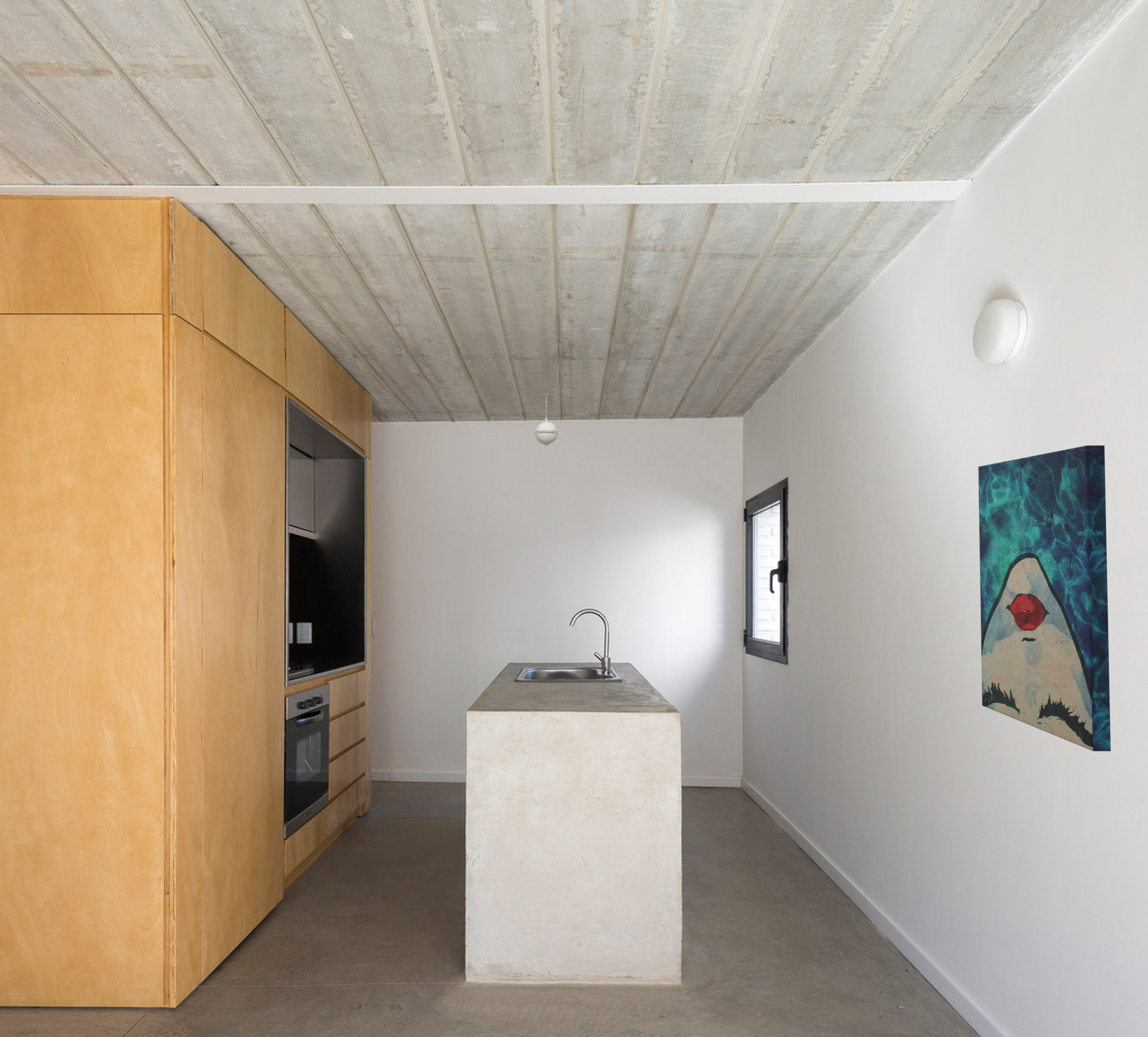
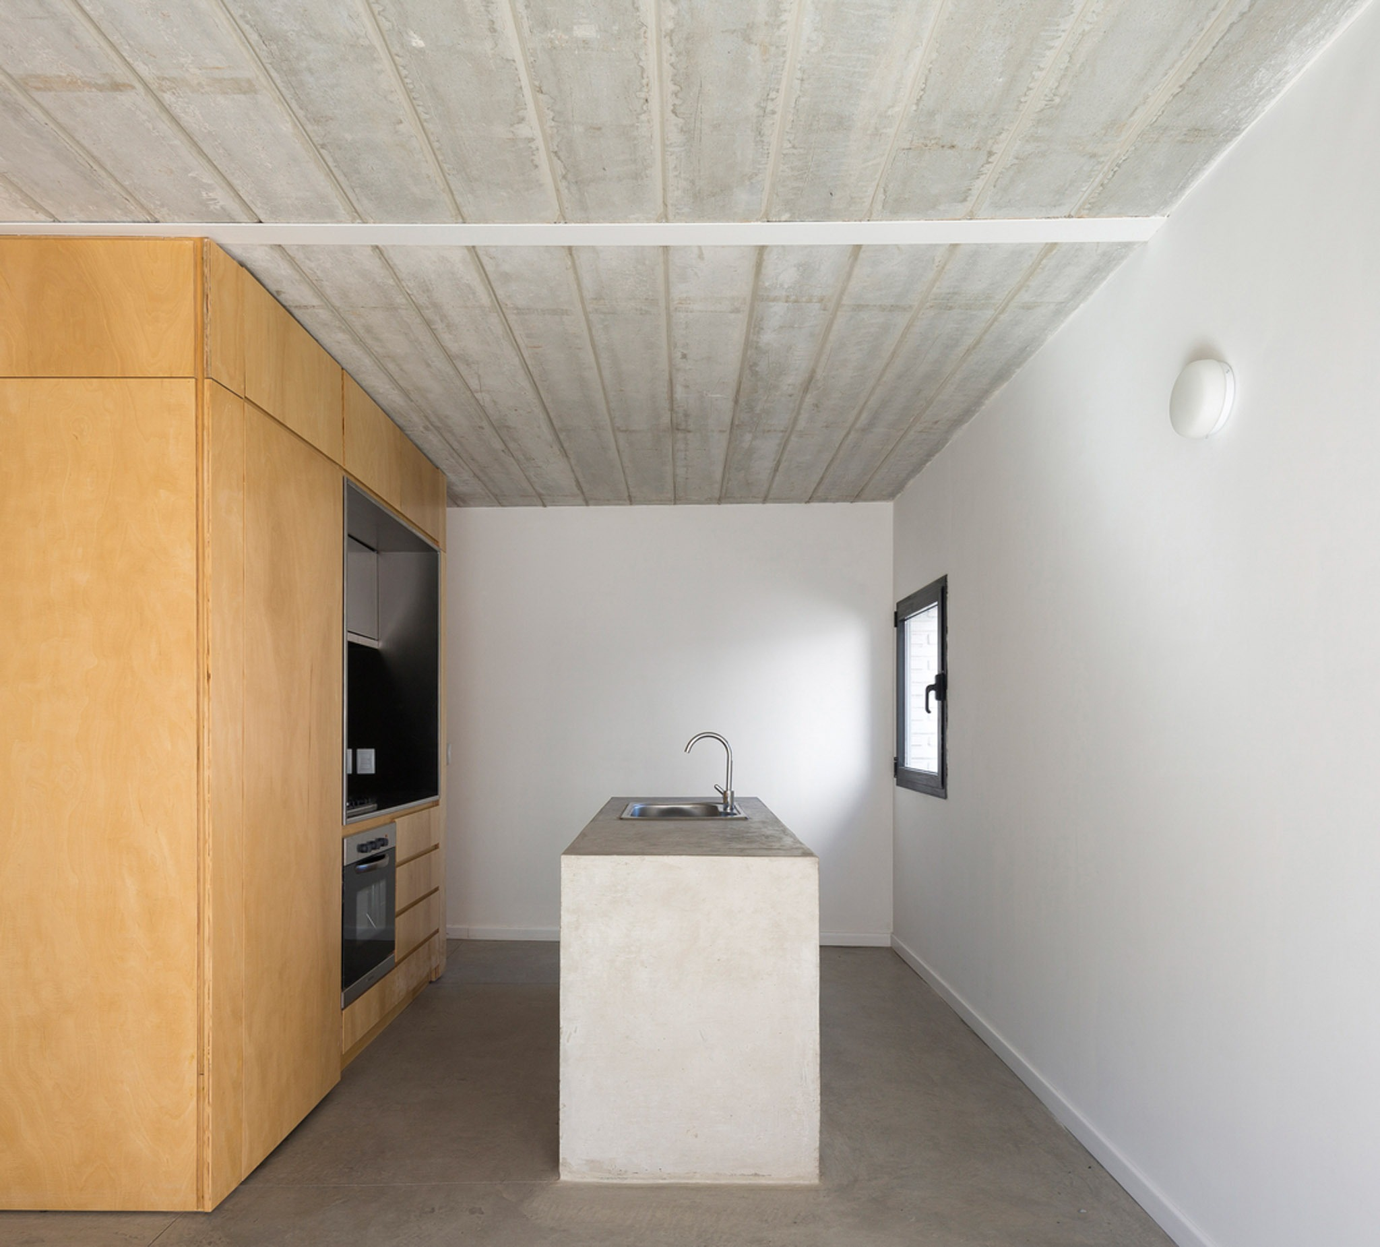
- pendant light [535,393,558,447]
- wall art [978,445,1112,752]
